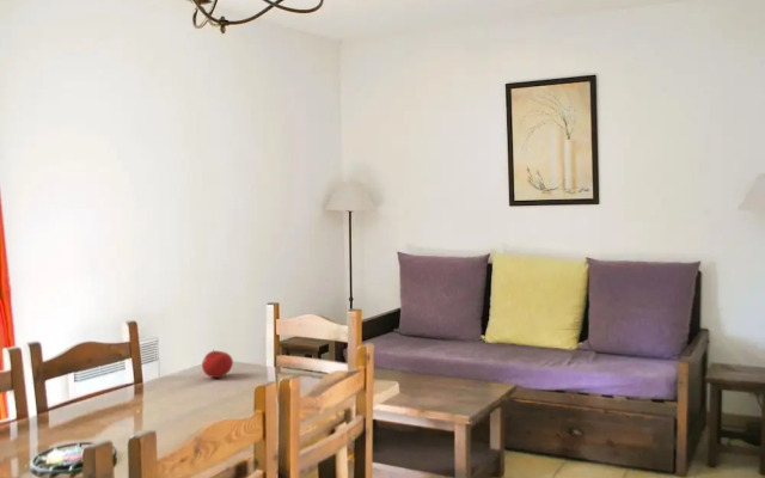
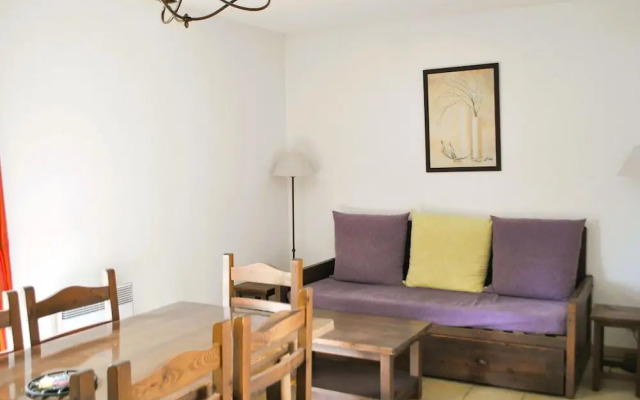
- fruit [201,349,234,379]
